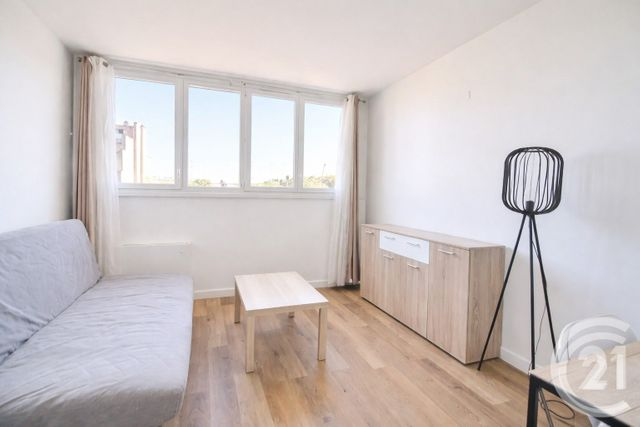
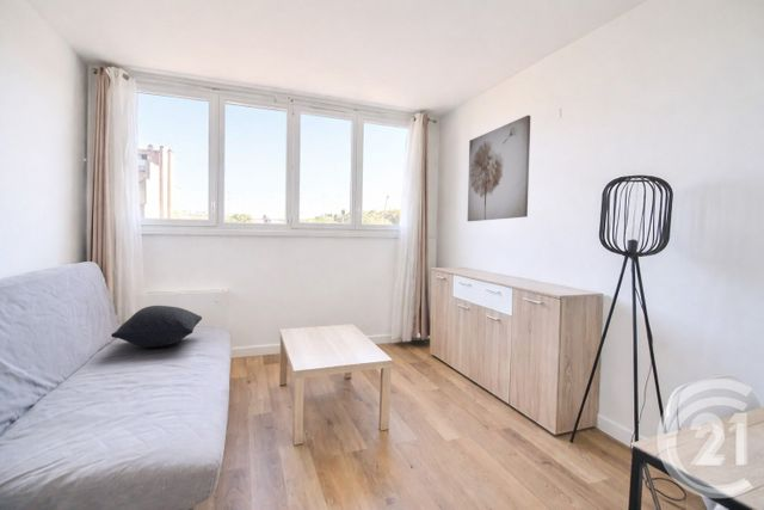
+ pillow [110,305,203,349]
+ wall art [467,115,531,222]
